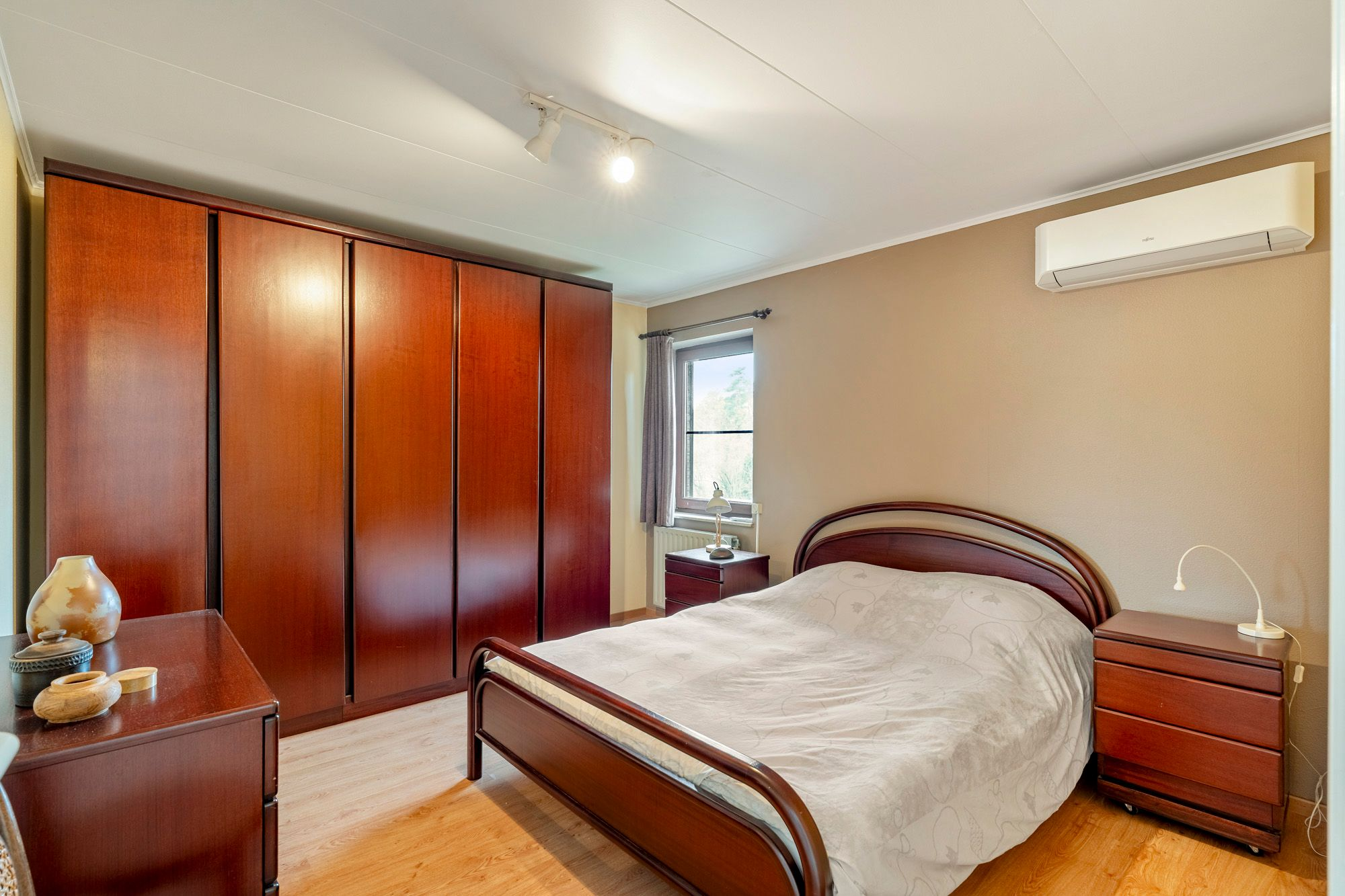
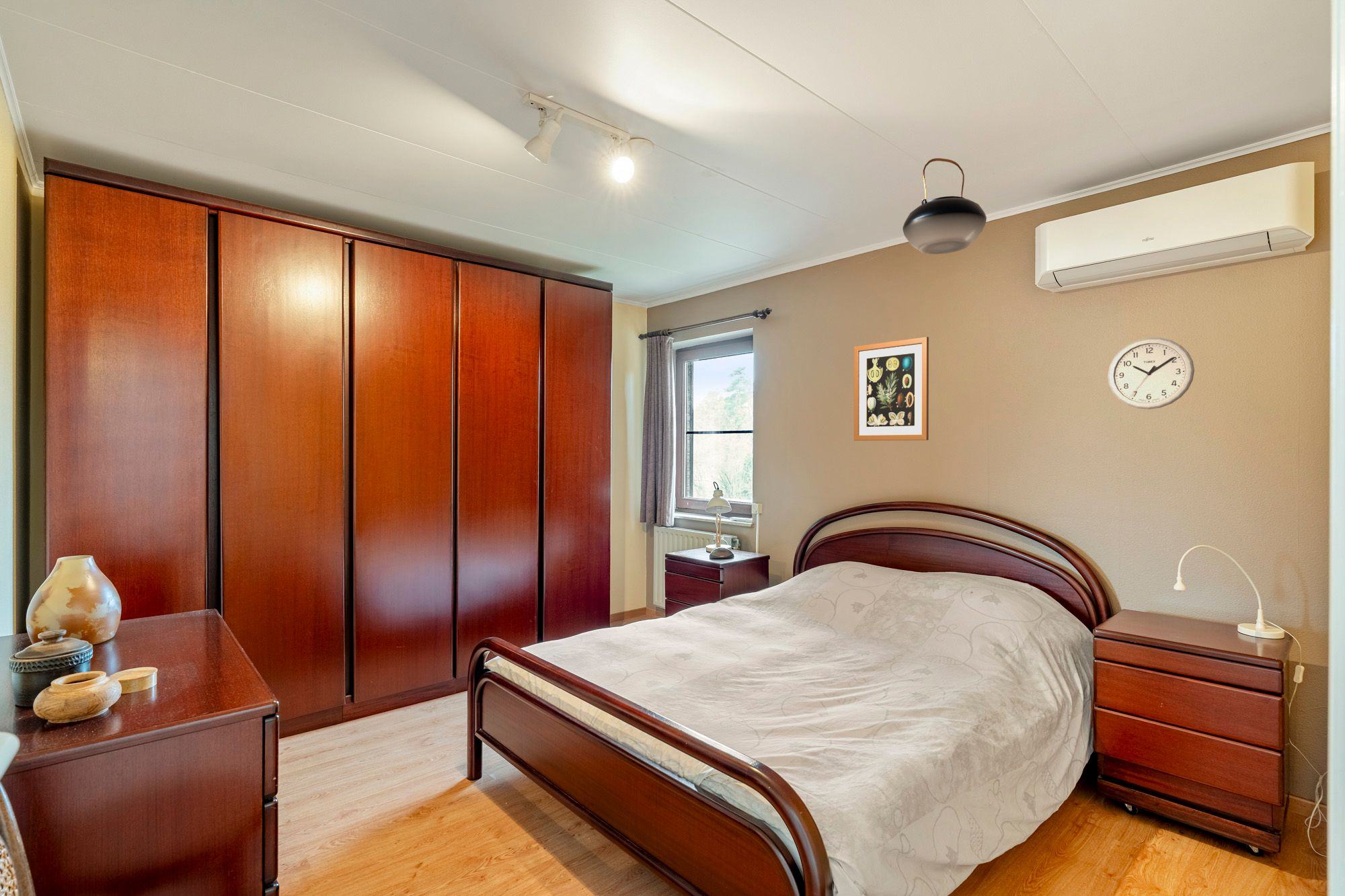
+ wall art [853,336,929,441]
+ pendant light [902,157,987,255]
+ wall clock [1107,337,1195,410]
